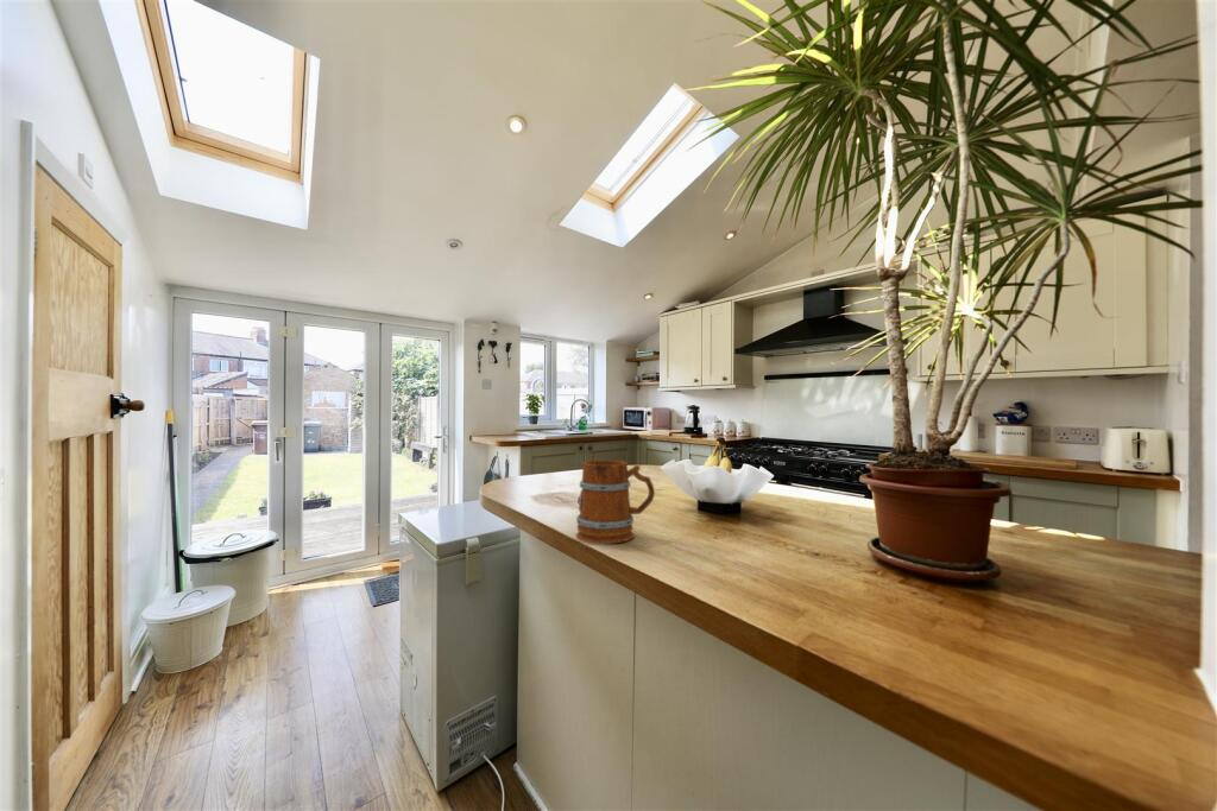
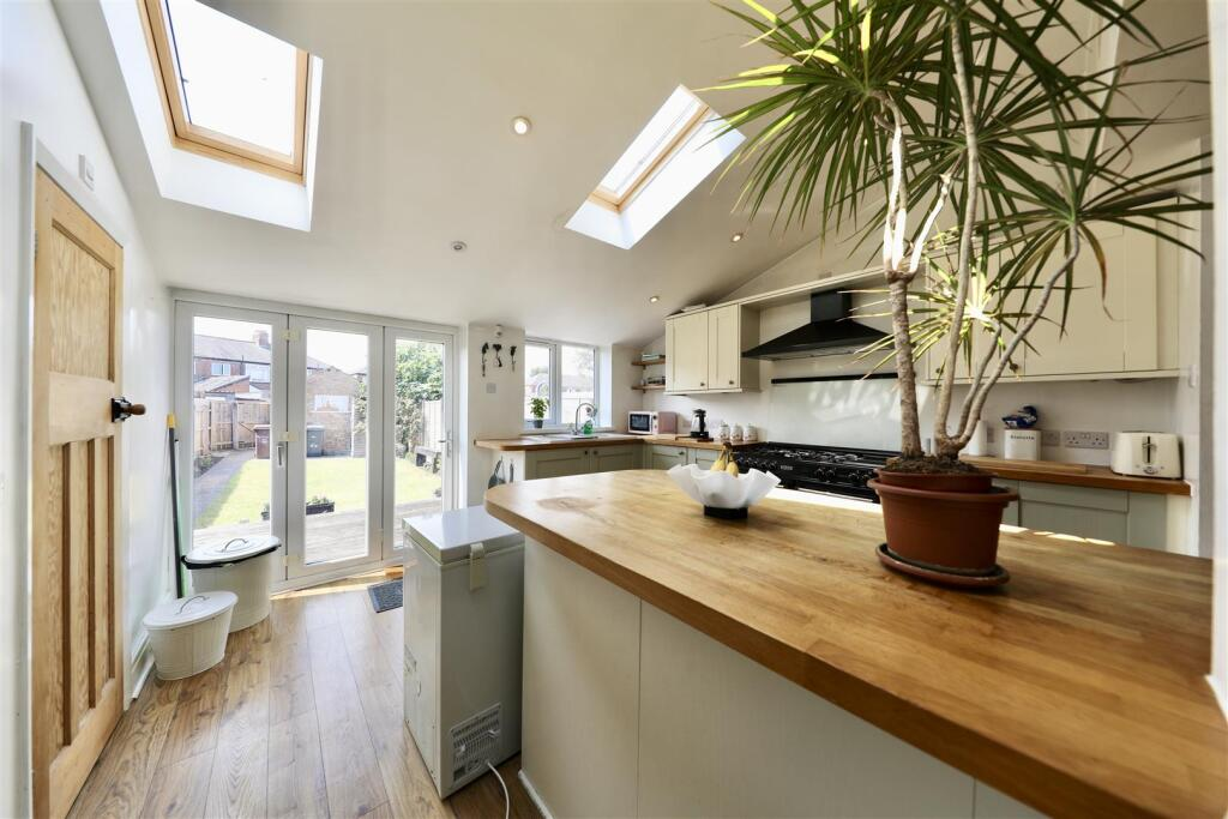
- mug [575,458,656,545]
